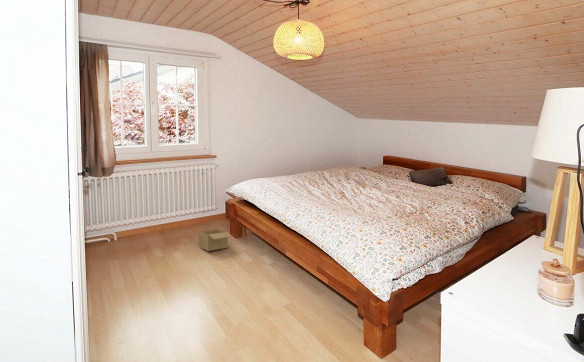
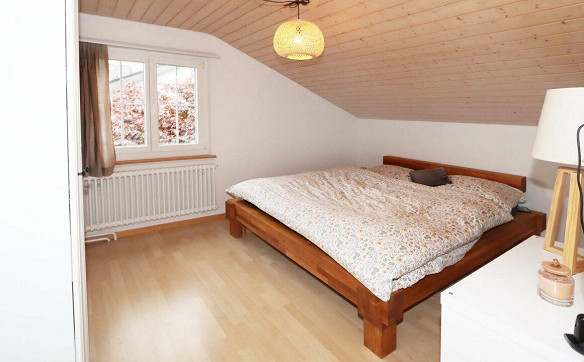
- cardboard box [194,228,234,252]
